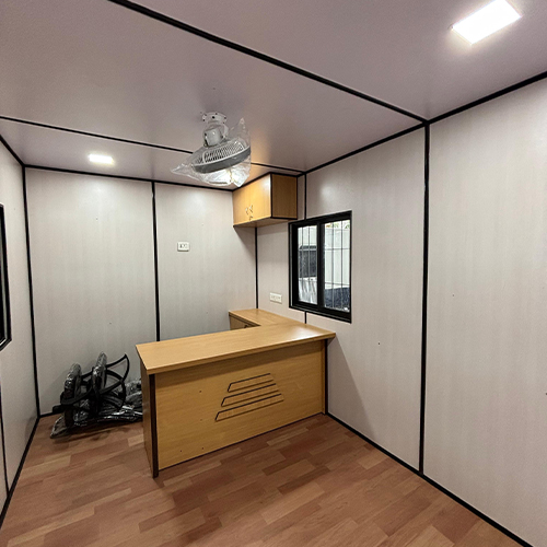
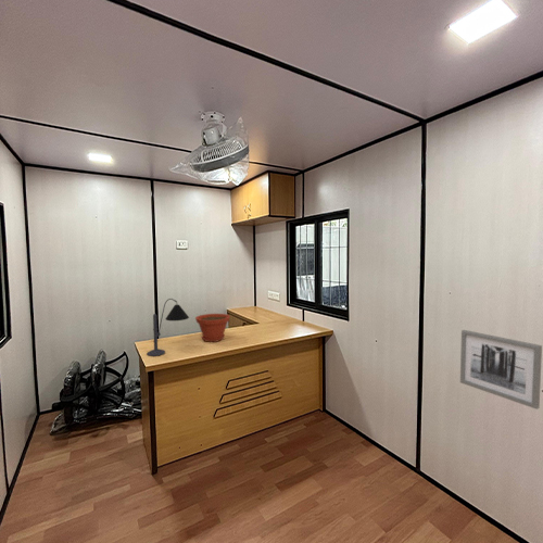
+ desk lamp [146,298,190,357]
+ plant pot [194,313,231,343]
+ wall art [459,329,543,411]
